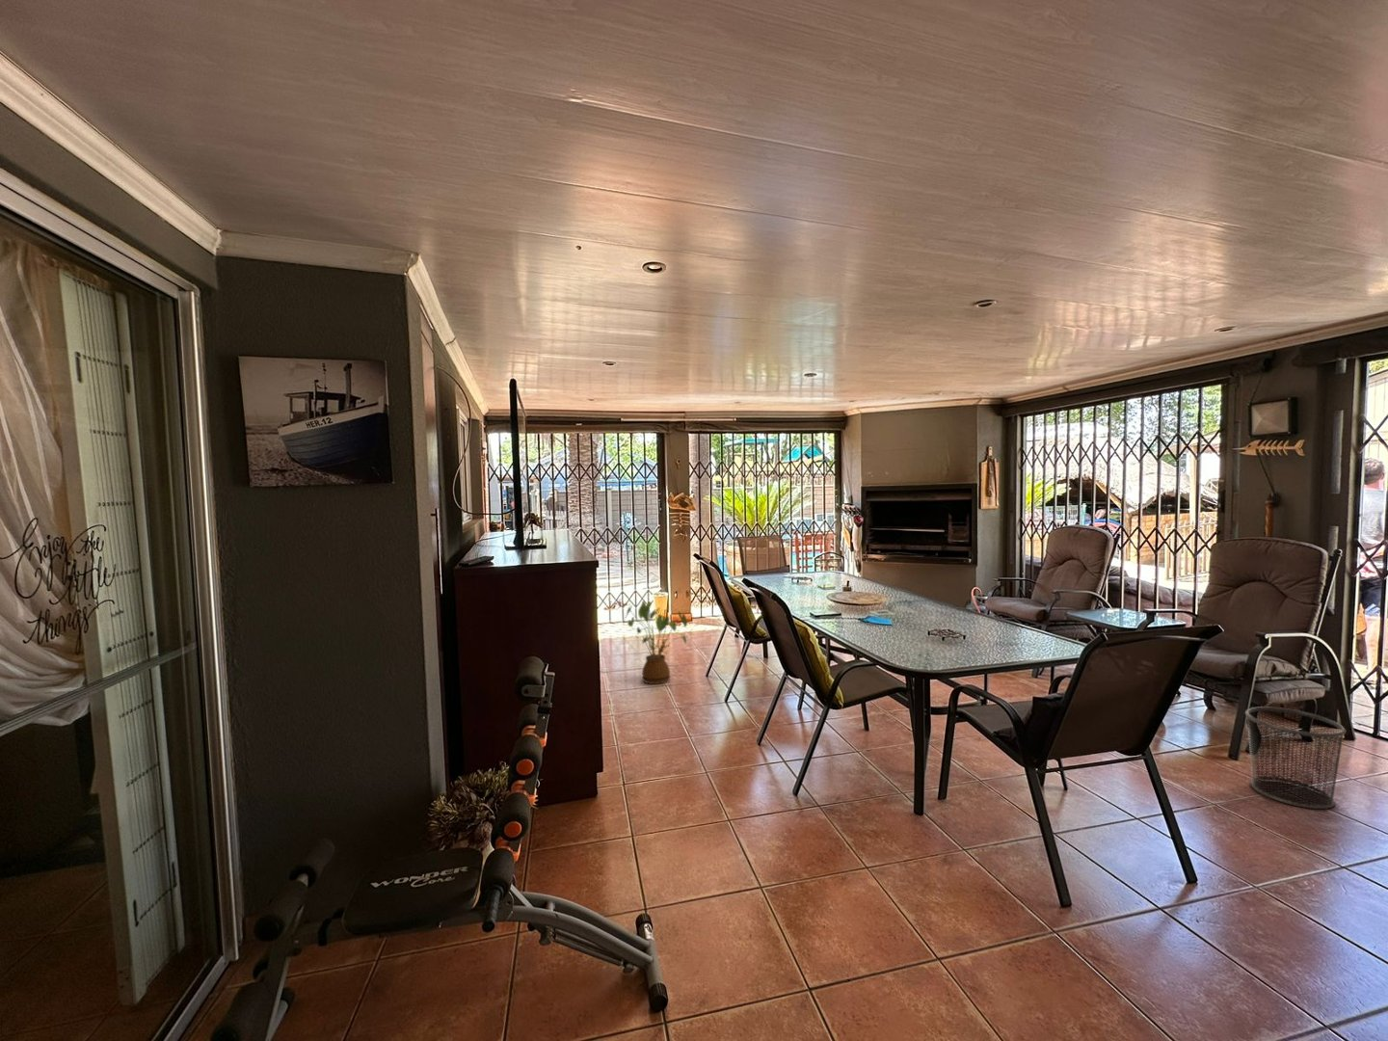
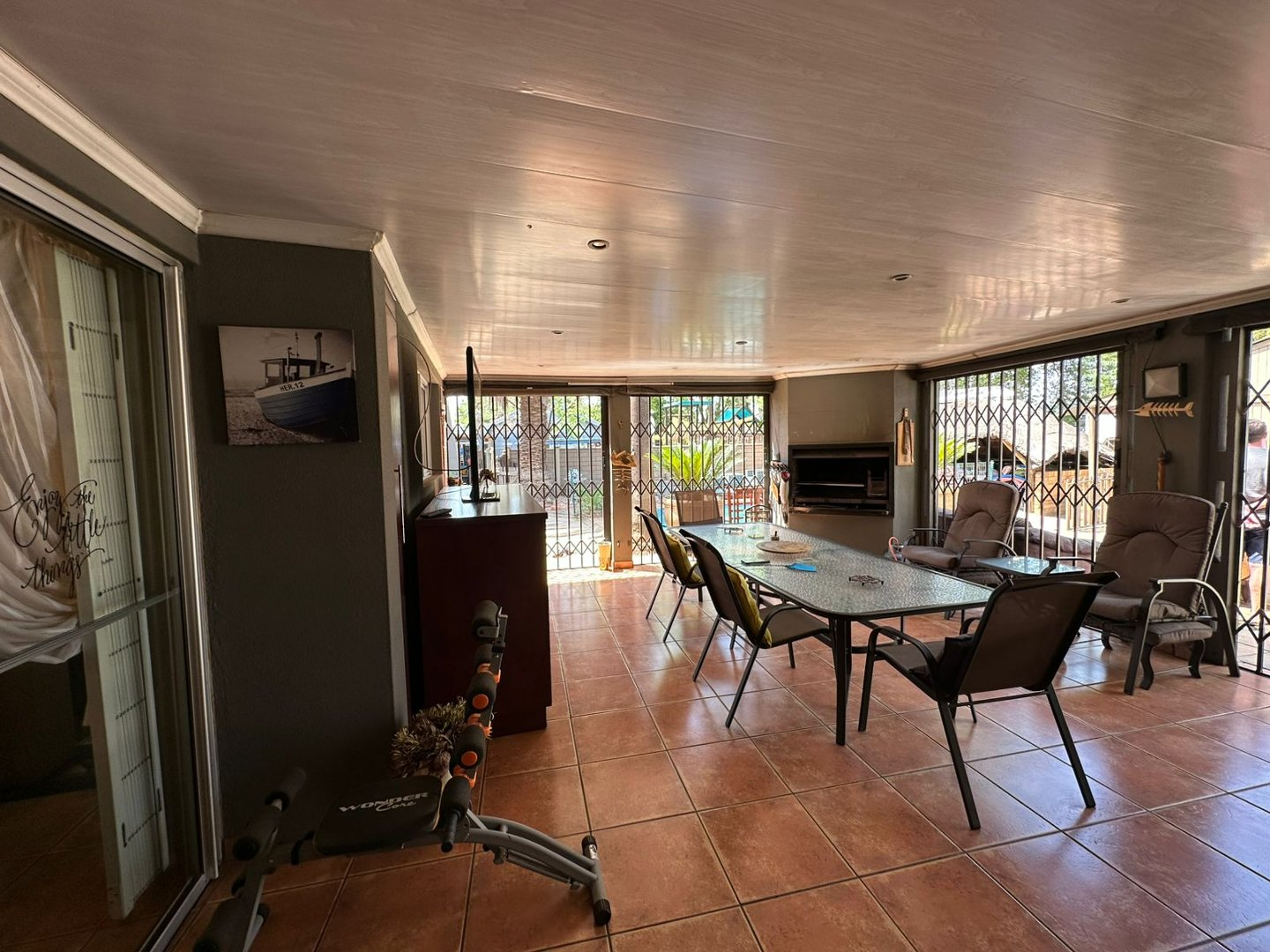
- waste bin [1245,705,1348,809]
- house plant [622,599,689,686]
